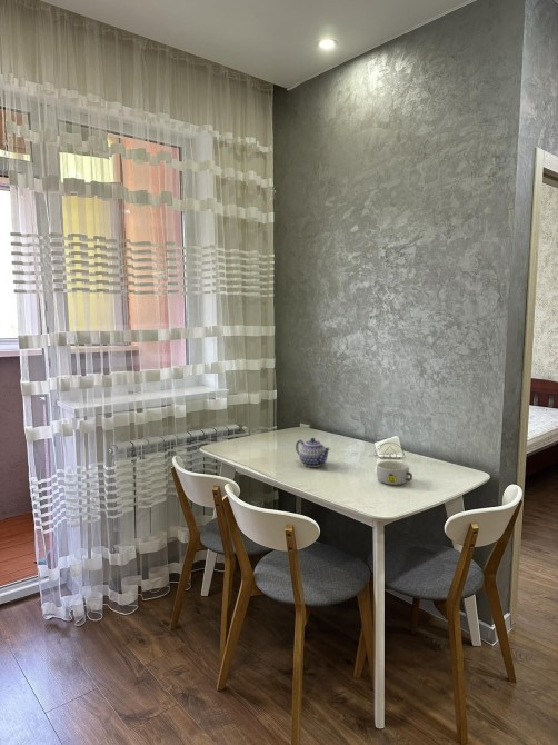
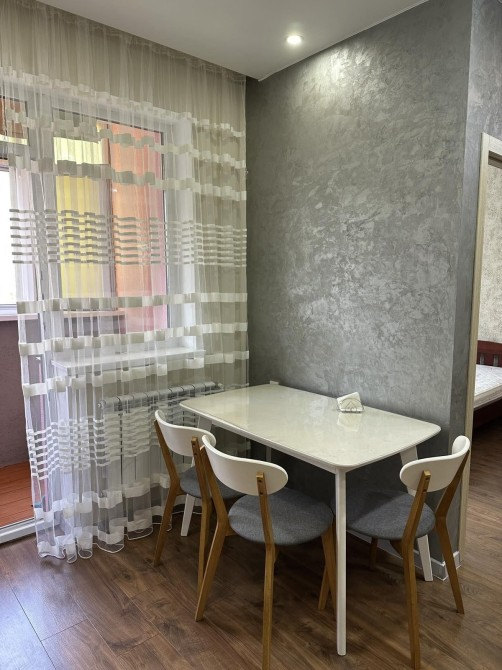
- bowl [376,460,413,486]
- teapot [295,437,331,468]
